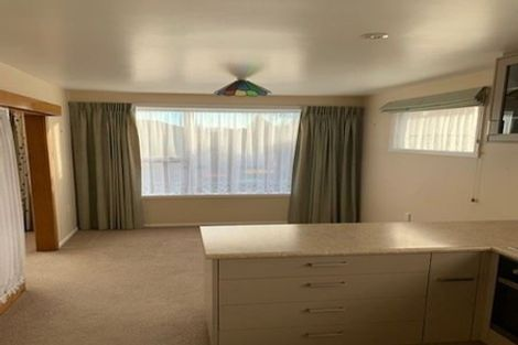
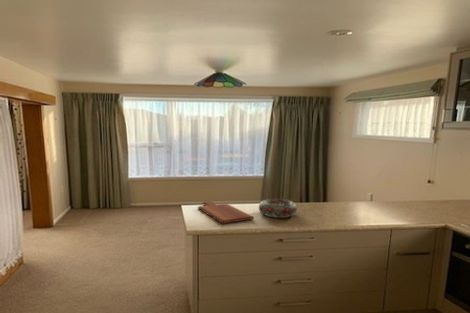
+ decorative bowl [258,198,298,219]
+ cutting board [197,200,255,225]
